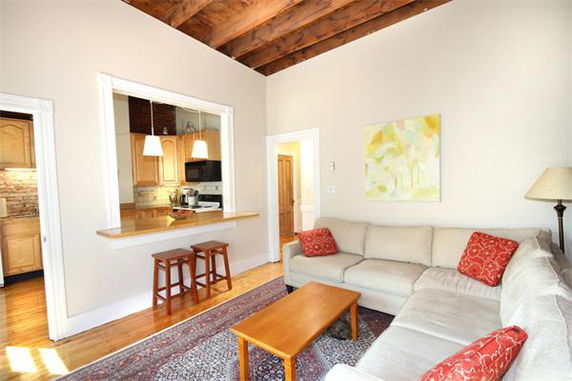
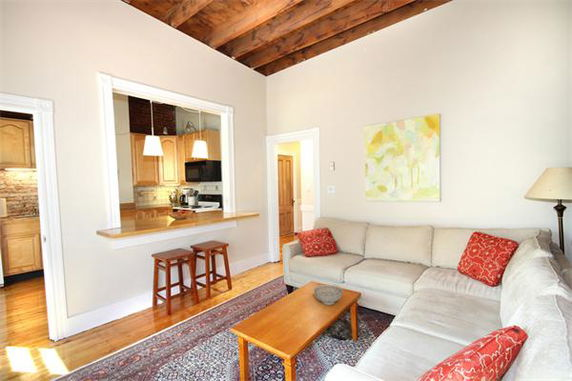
+ decorative bowl [313,284,344,306]
